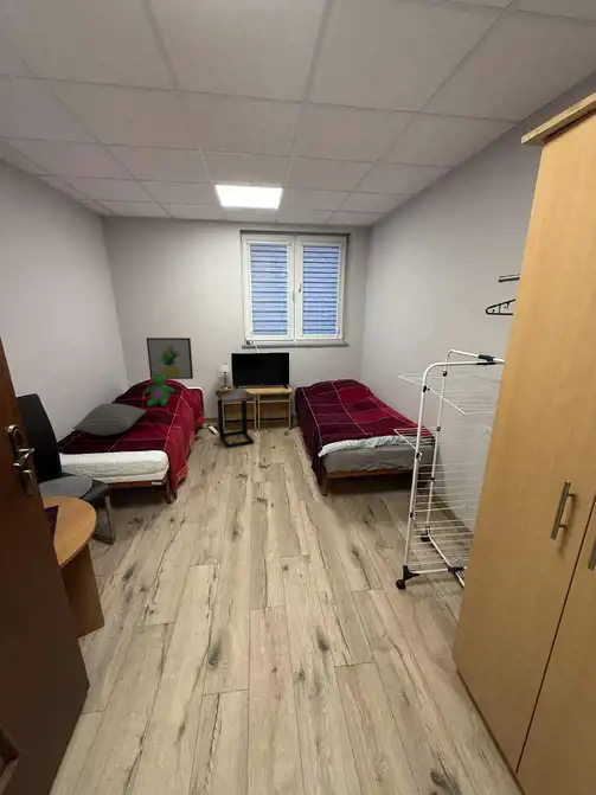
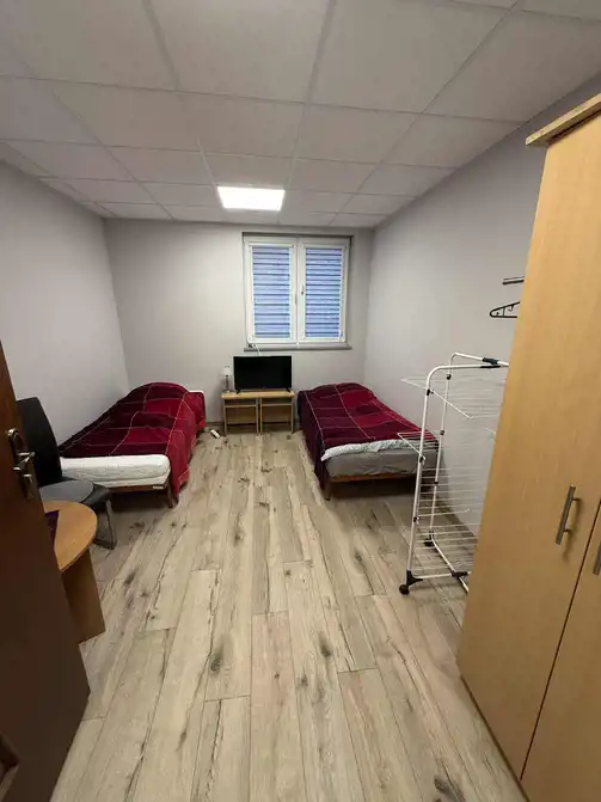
- side table [214,387,255,449]
- teddy bear [145,370,175,408]
- pillow [71,402,147,437]
- wall art [145,336,194,380]
